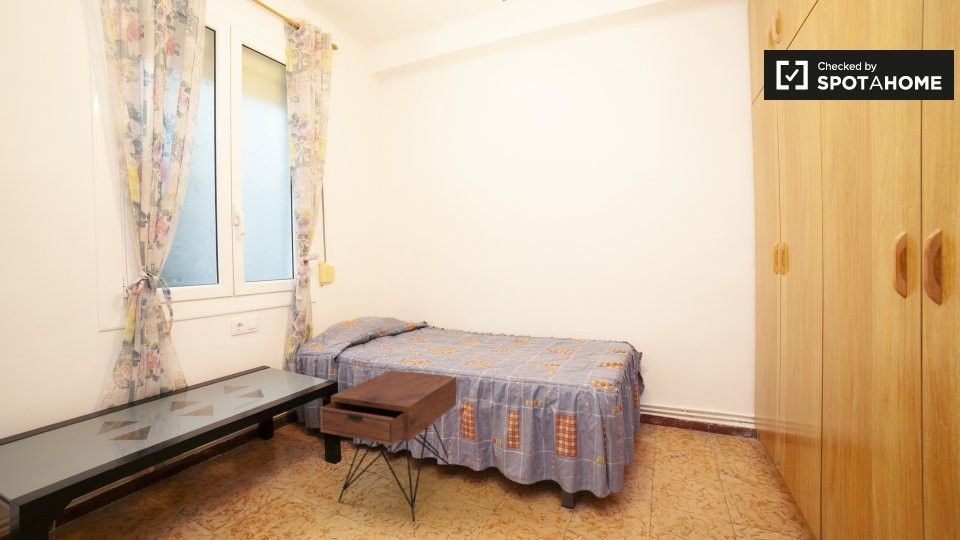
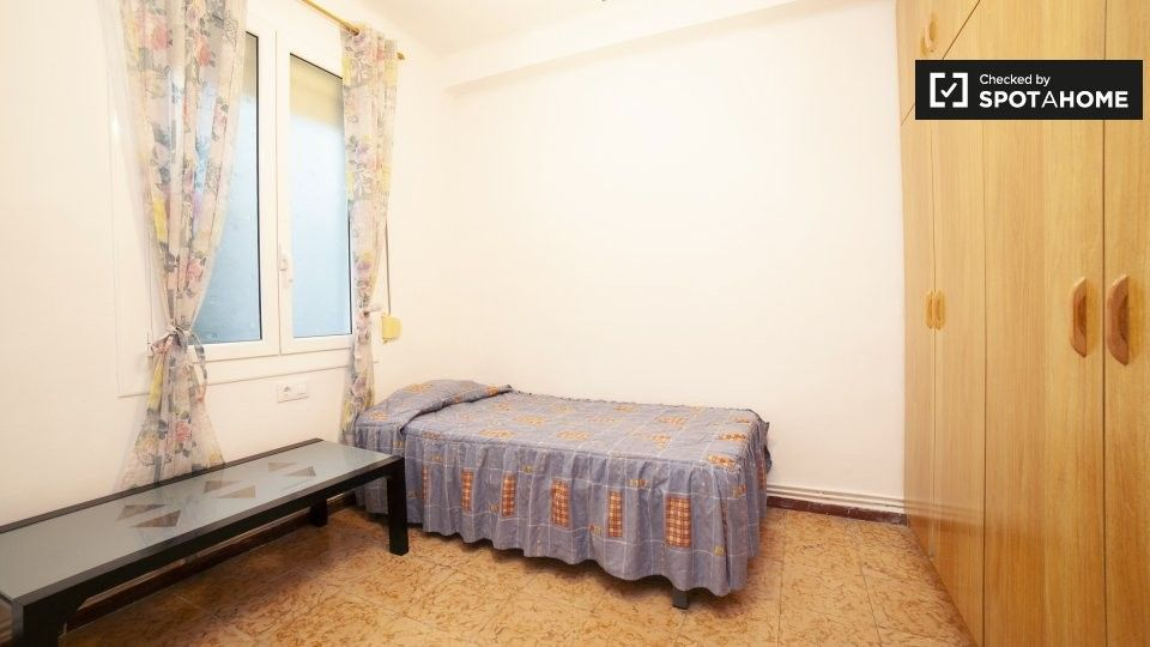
- nightstand [319,369,458,523]
